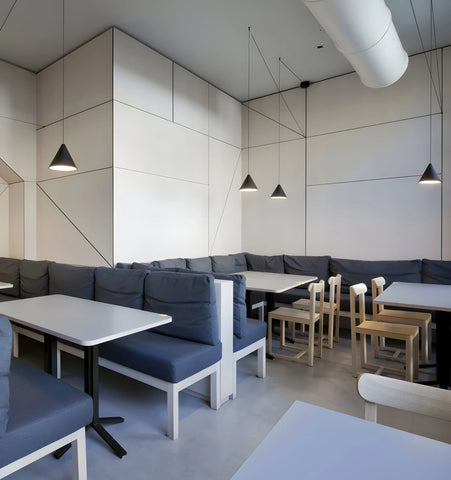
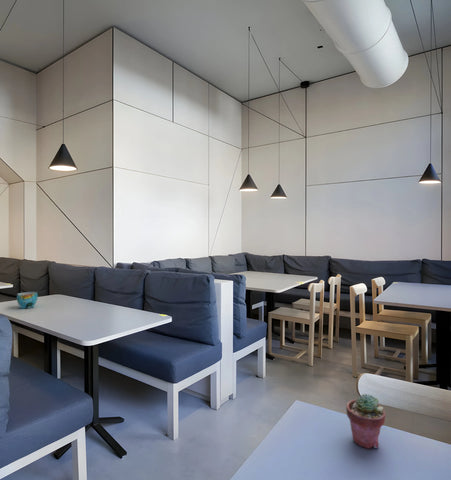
+ cup [16,291,39,309]
+ potted succulent [346,393,386,450]
